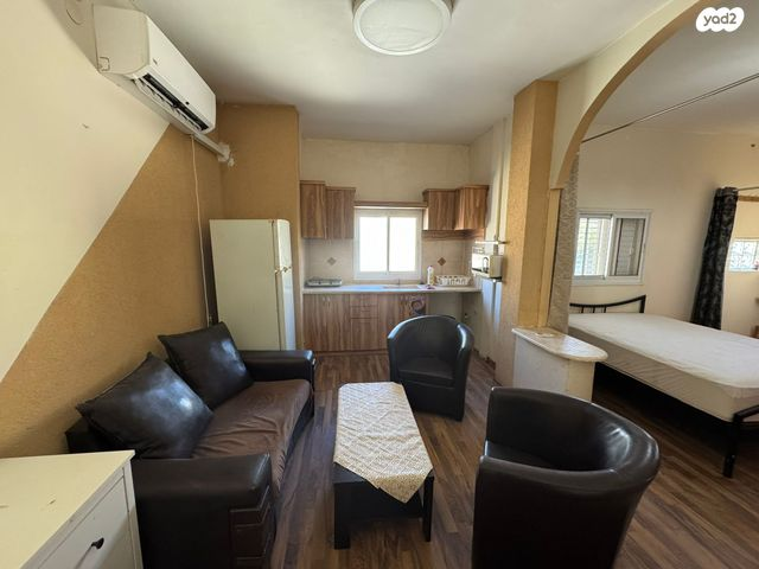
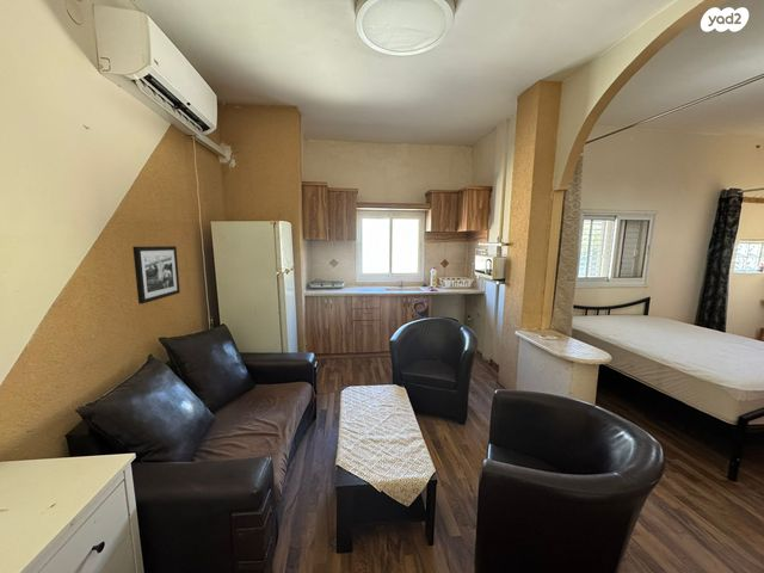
+ picture frame [131,245,181,304]
